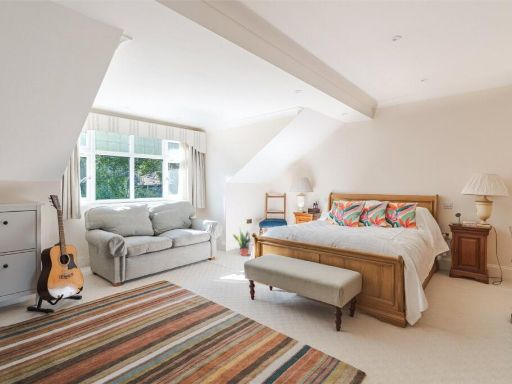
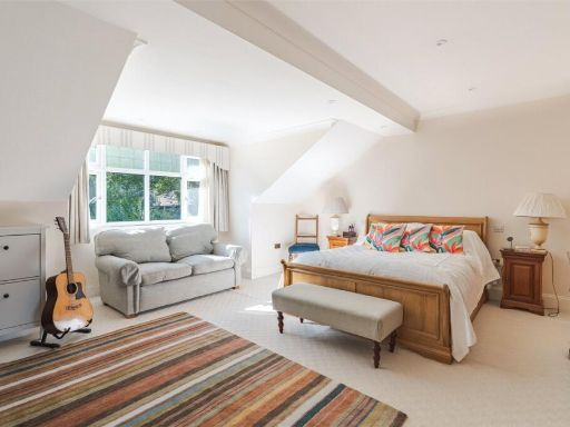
- potted plant [232,227,254,257]
